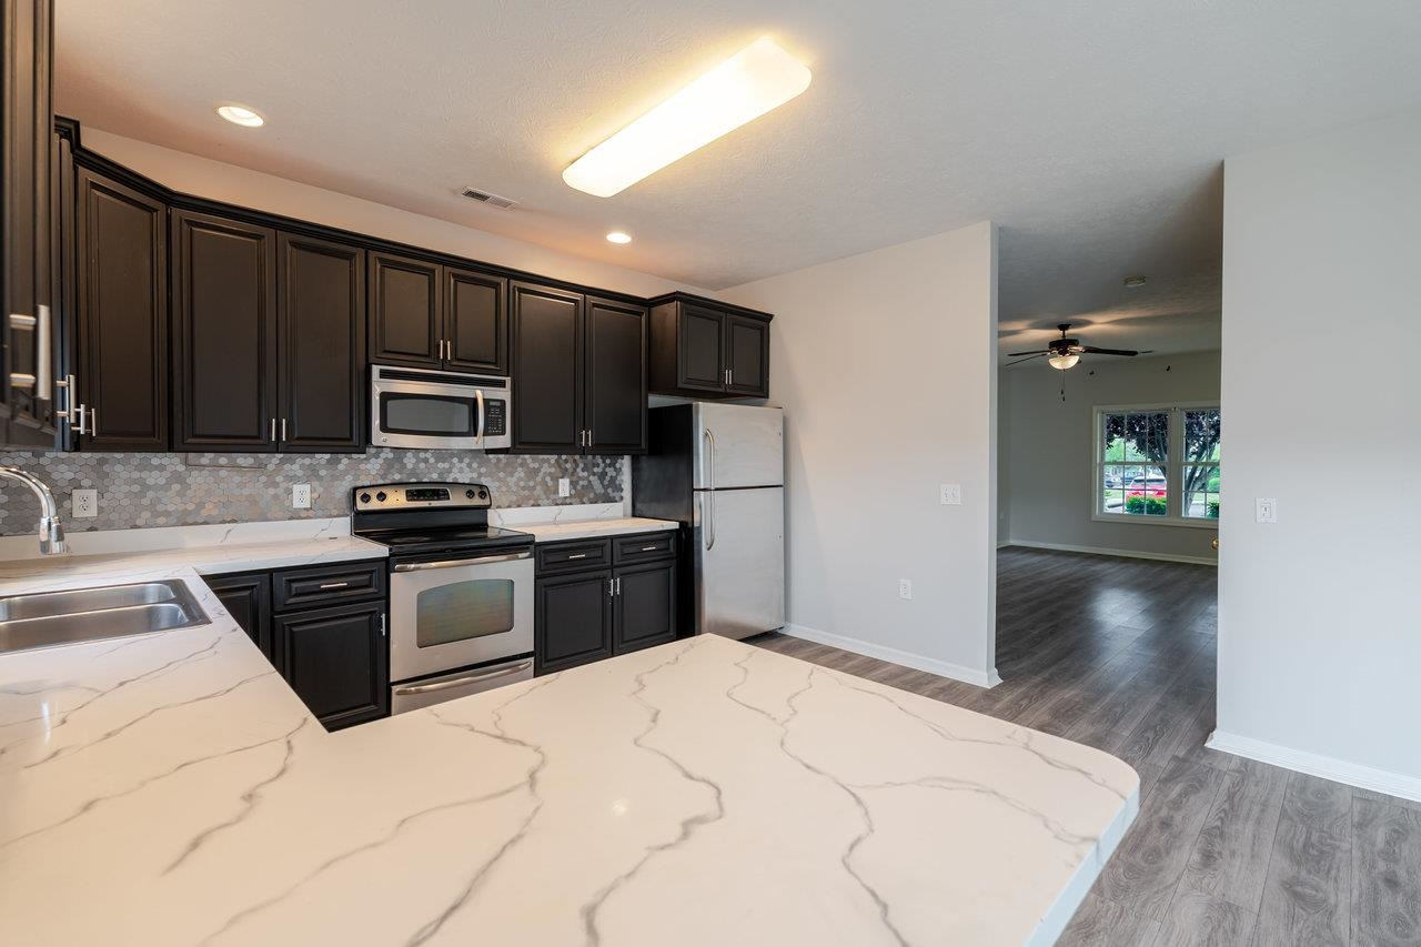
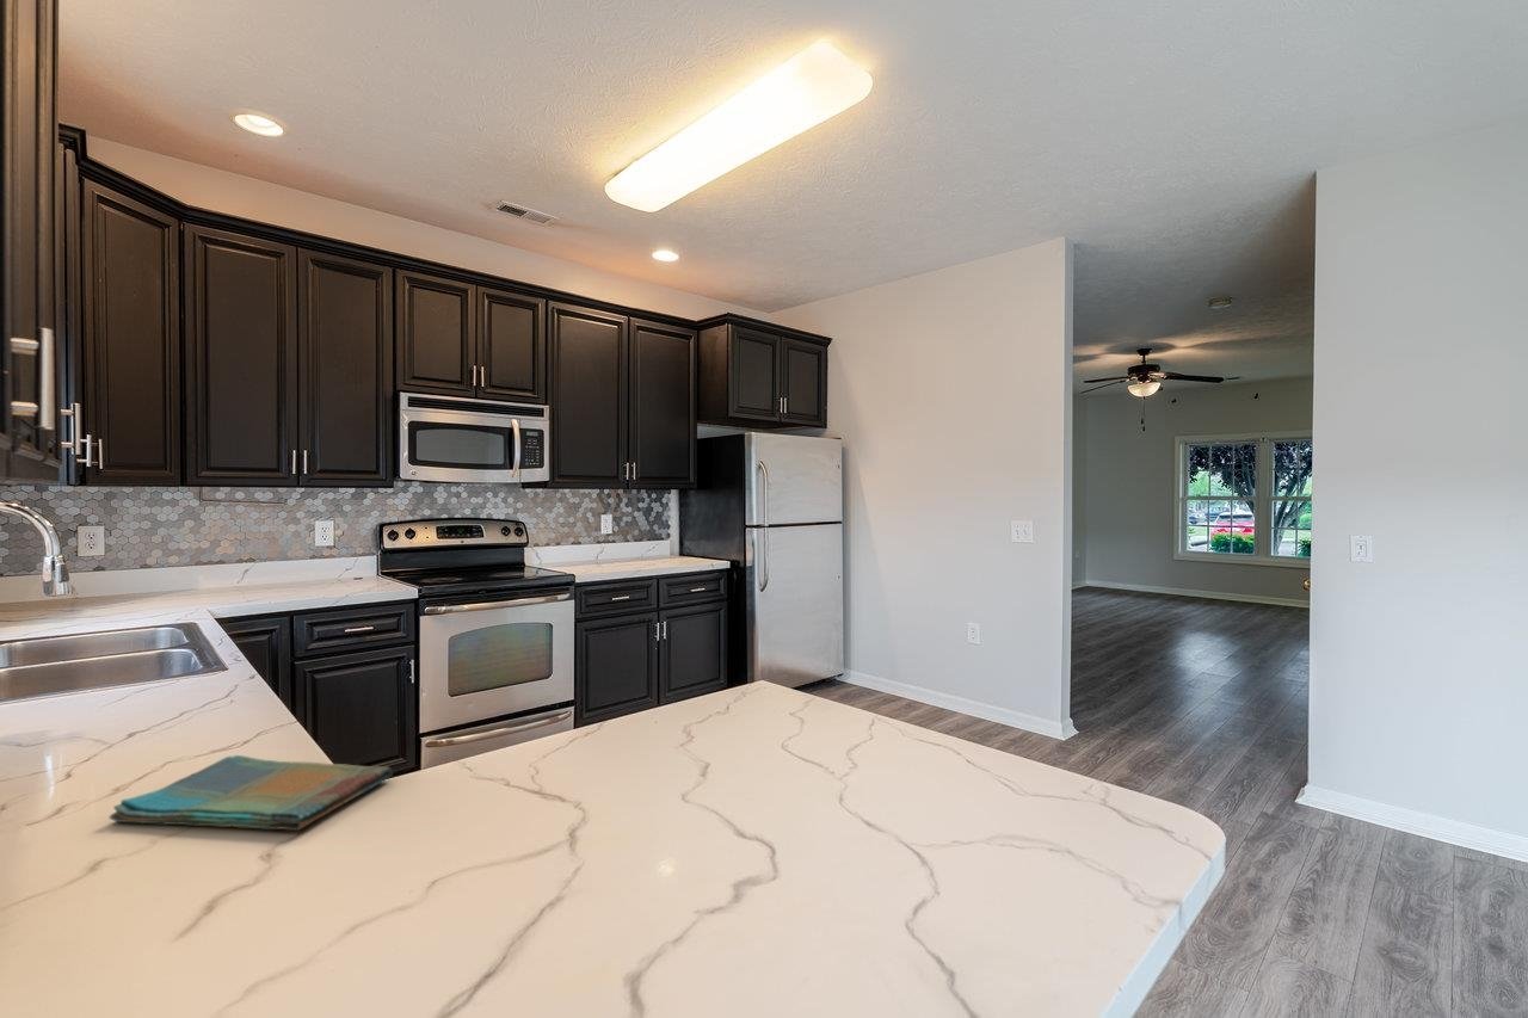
+ dish towel [107,754,394,832]
